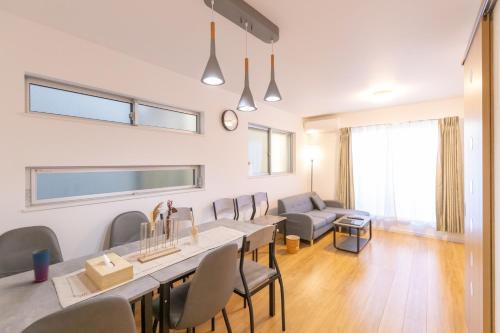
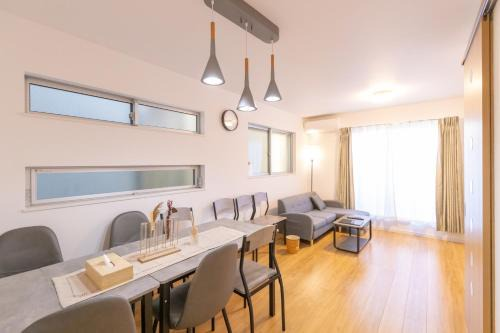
- cup [31,248,51,283]
